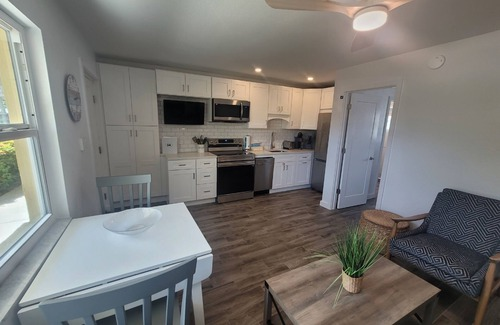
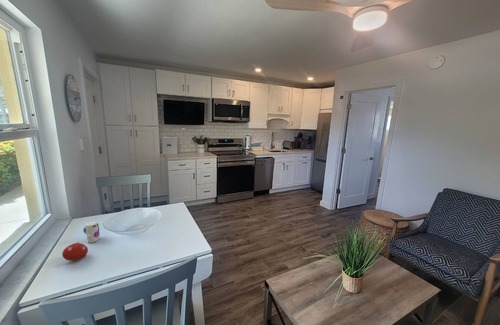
+ toy [82,220,100,244]
+ fruit [61,242,89,262]
